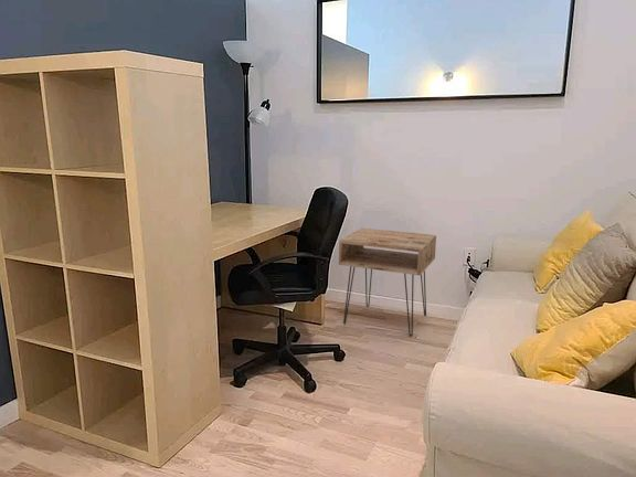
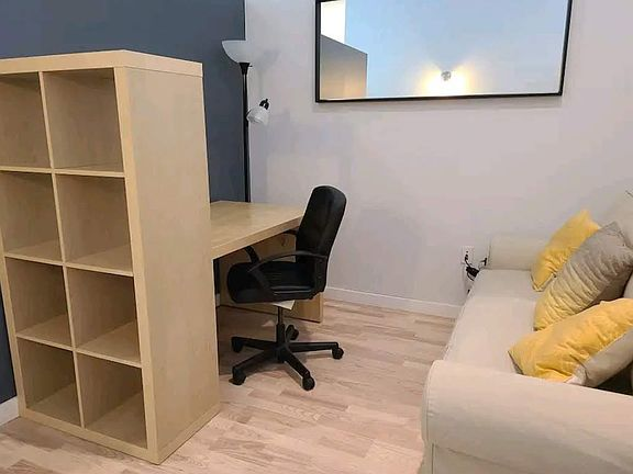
- nightstand [338,226,437,337]
